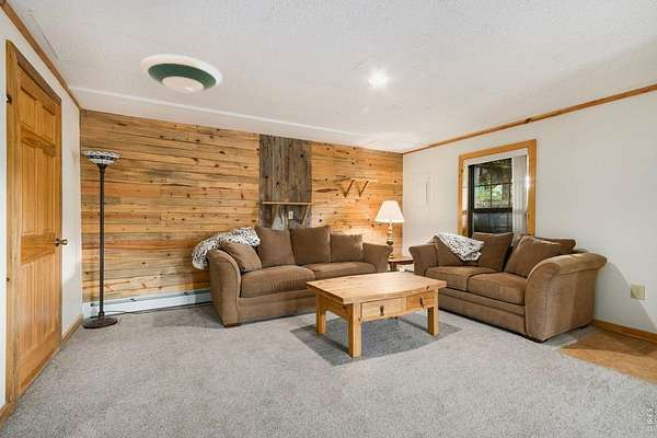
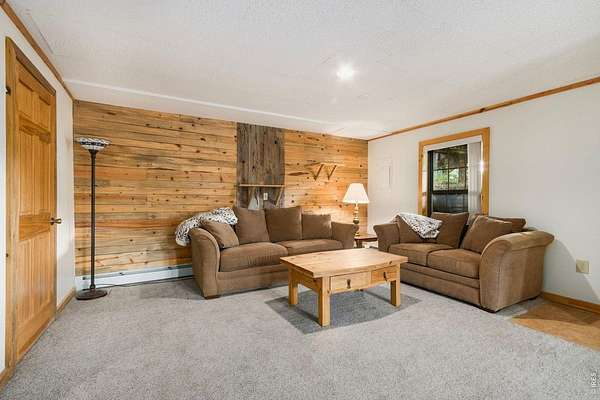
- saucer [140,54,223,94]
